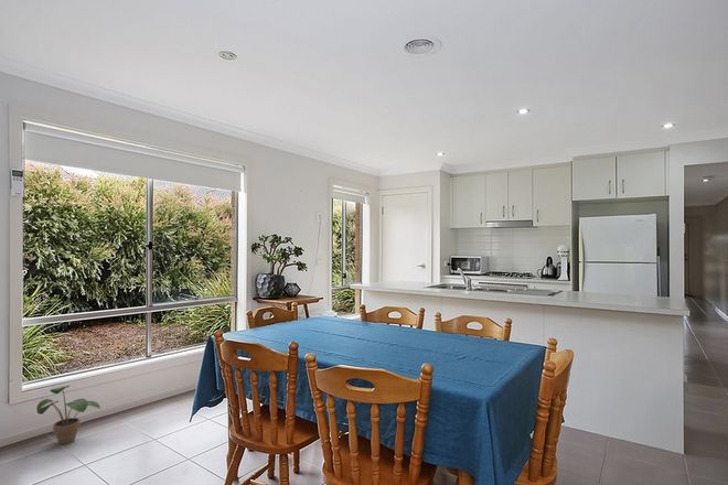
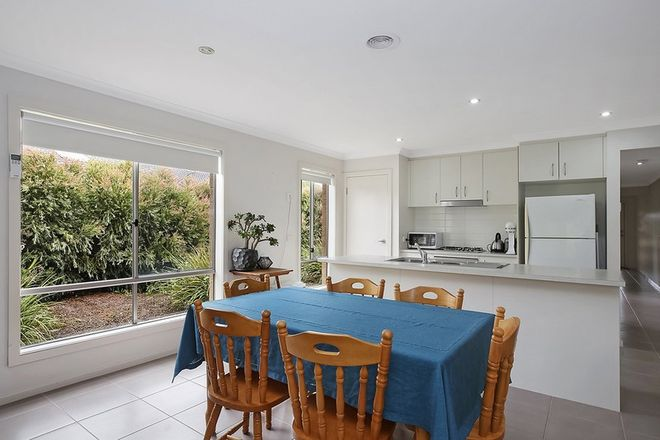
- potted plant [35,385,101,445]
